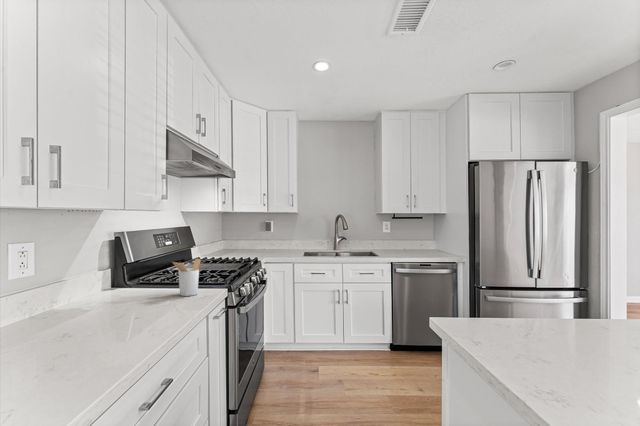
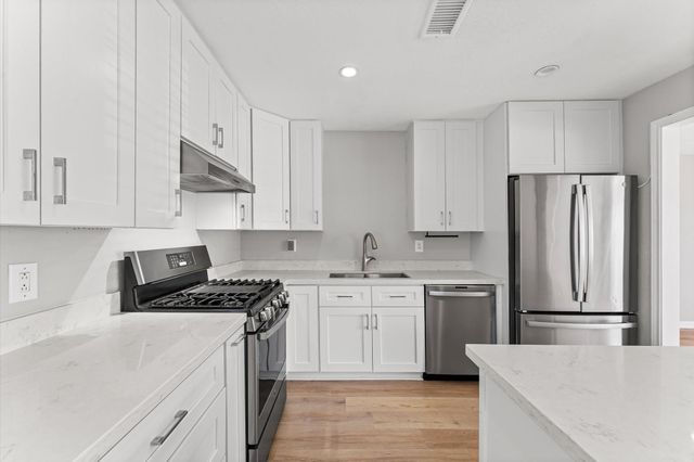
- utensil holder [171,258,202,297]
